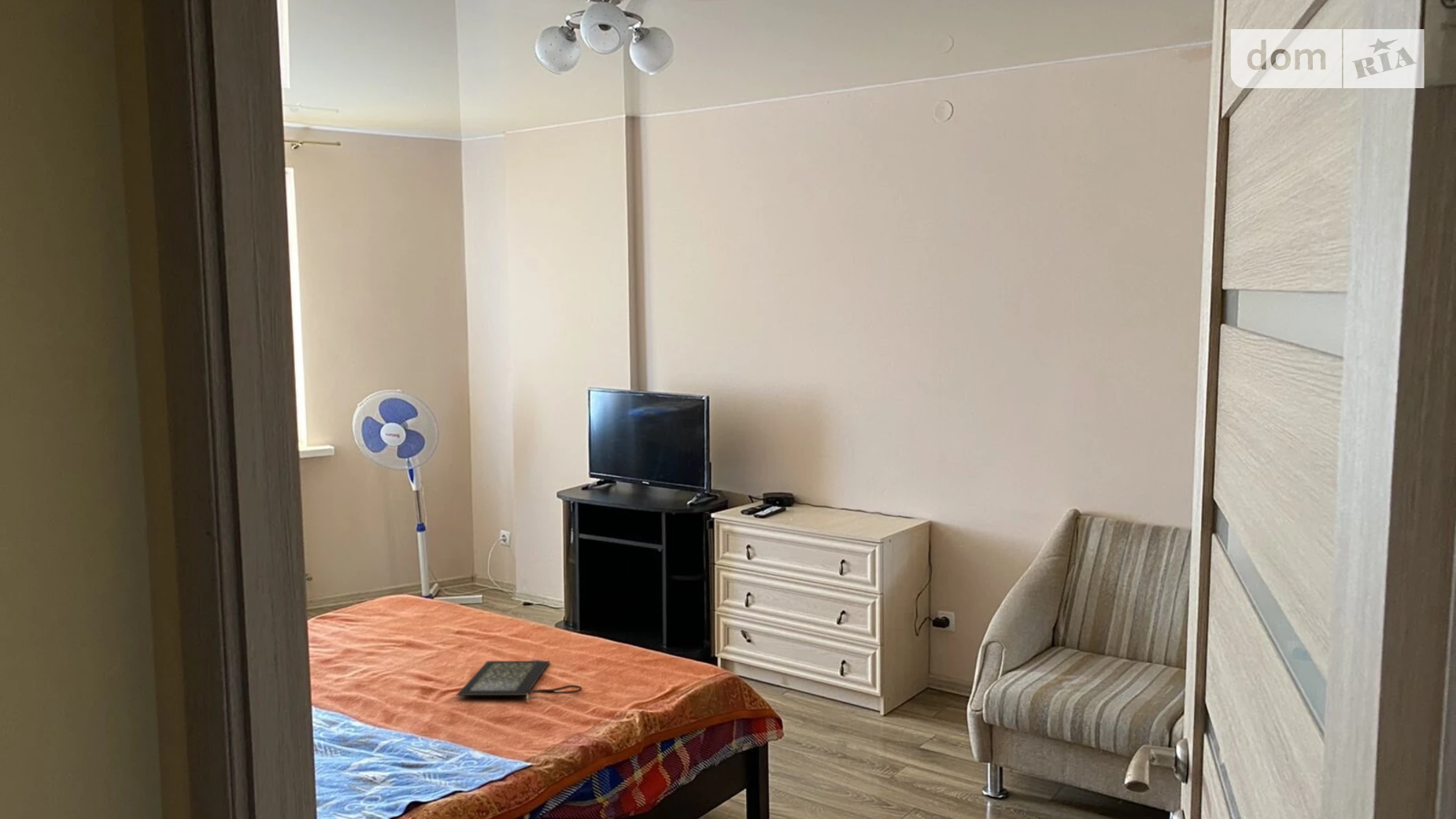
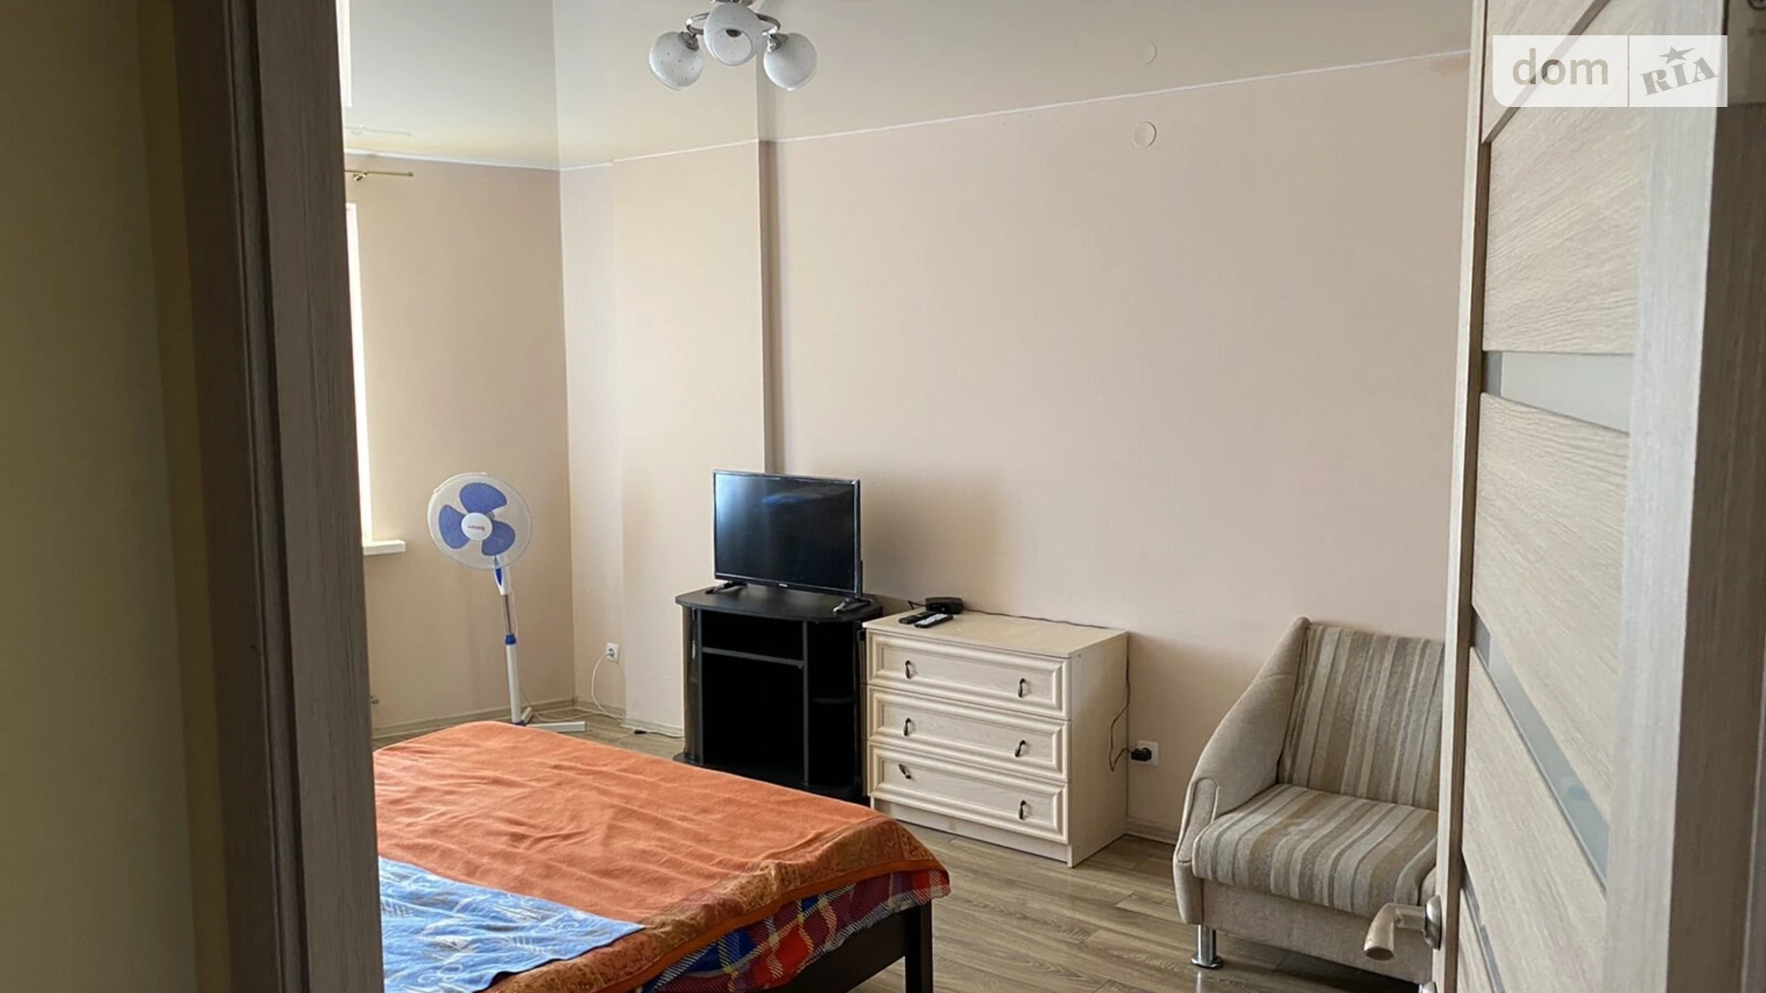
- clutch bag [456,659,582,703]
